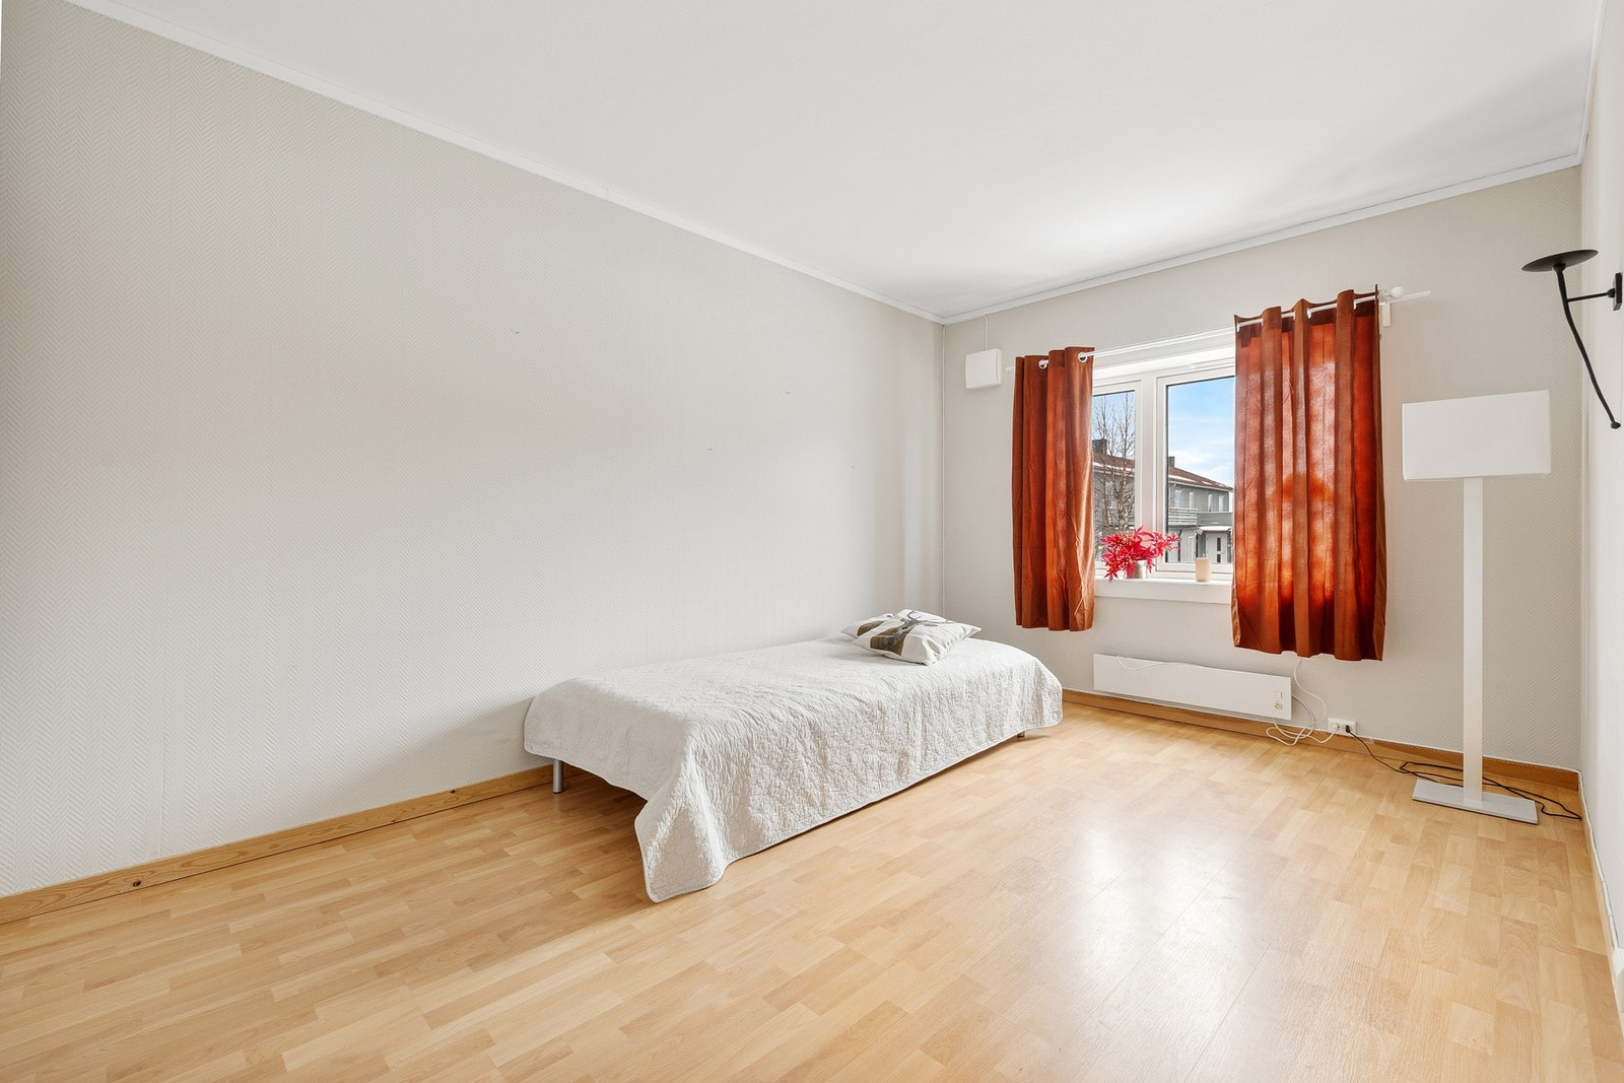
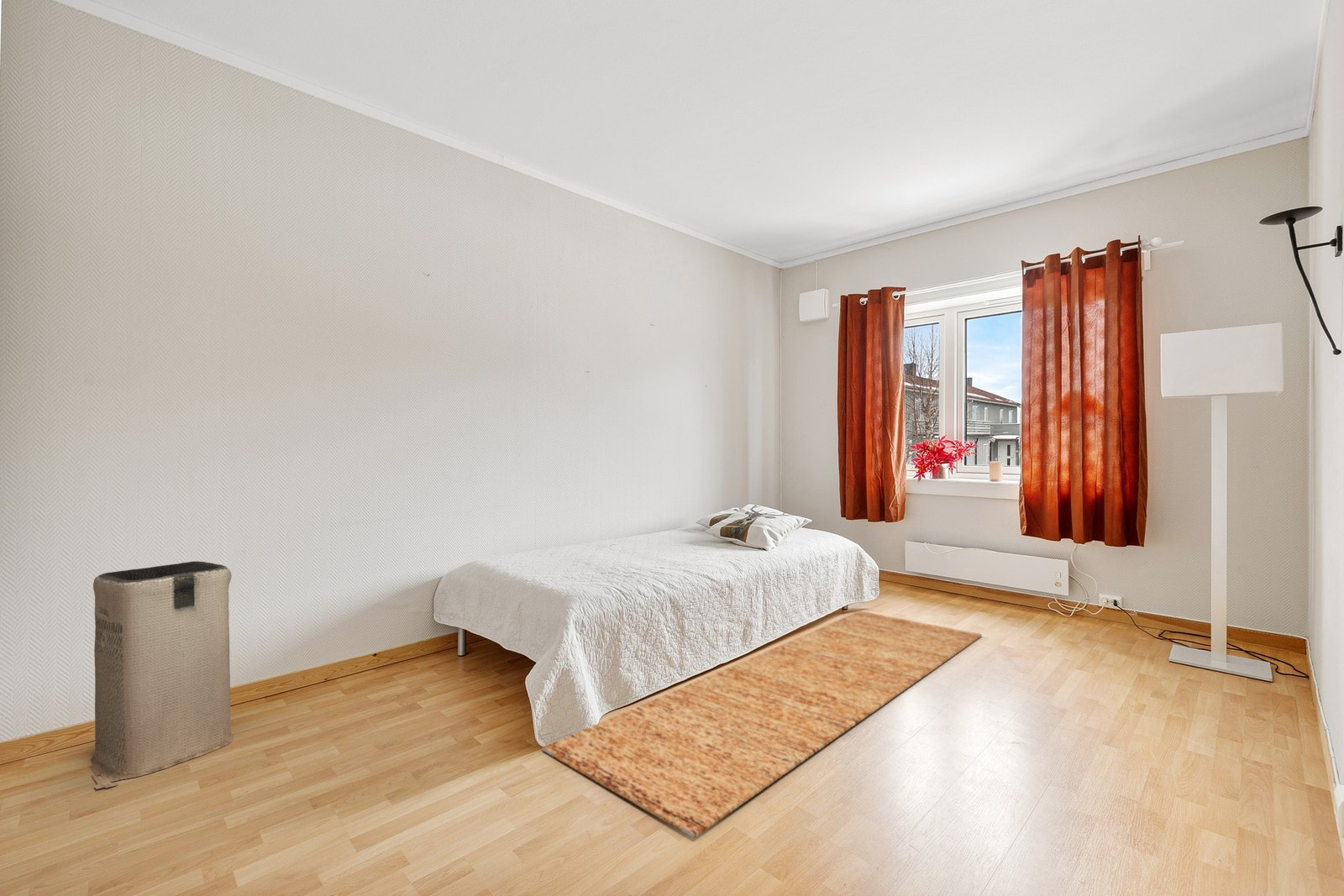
+ laundry basket [89,560,234,789]
+ rug [541,610,983,839]
